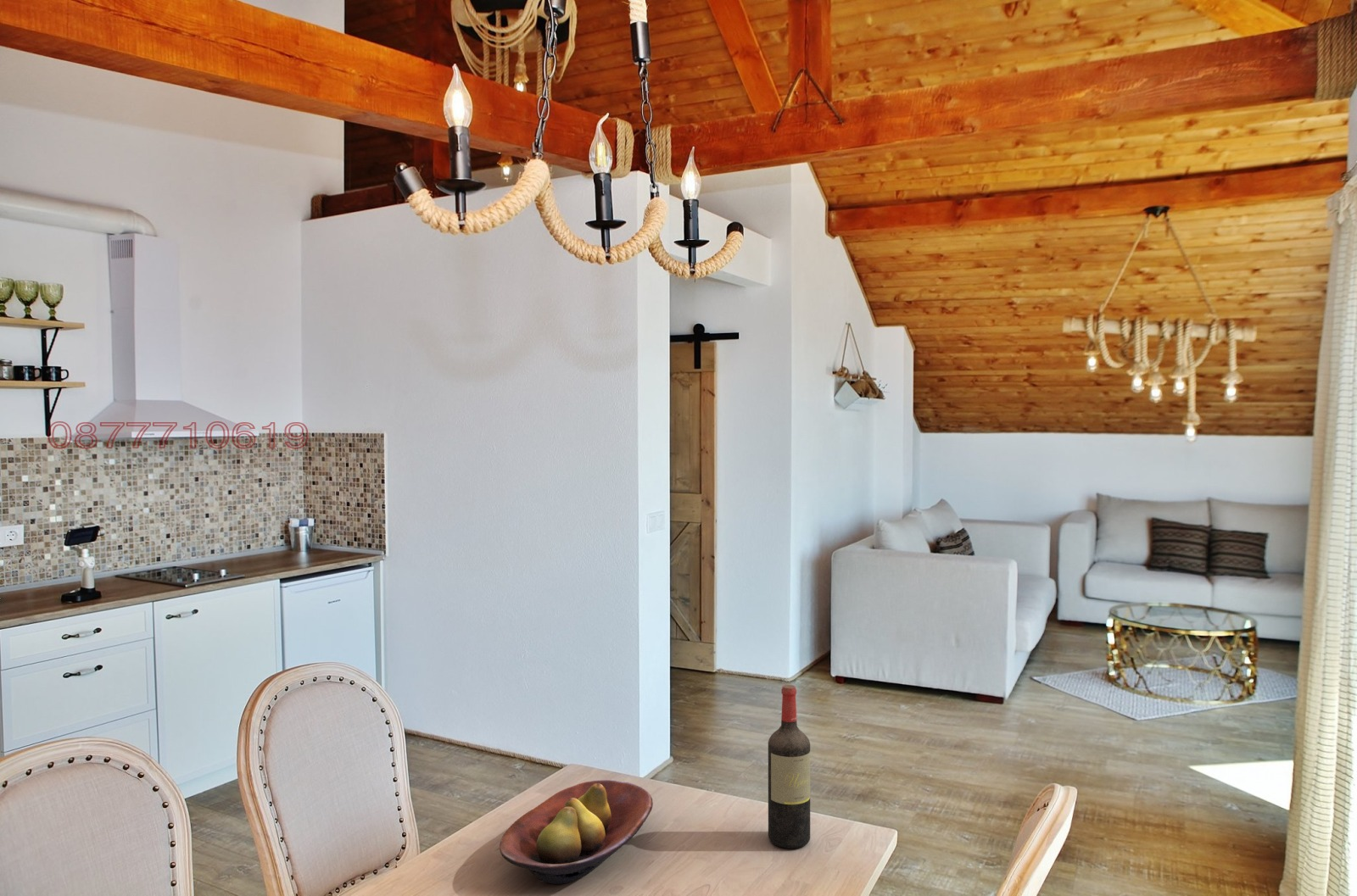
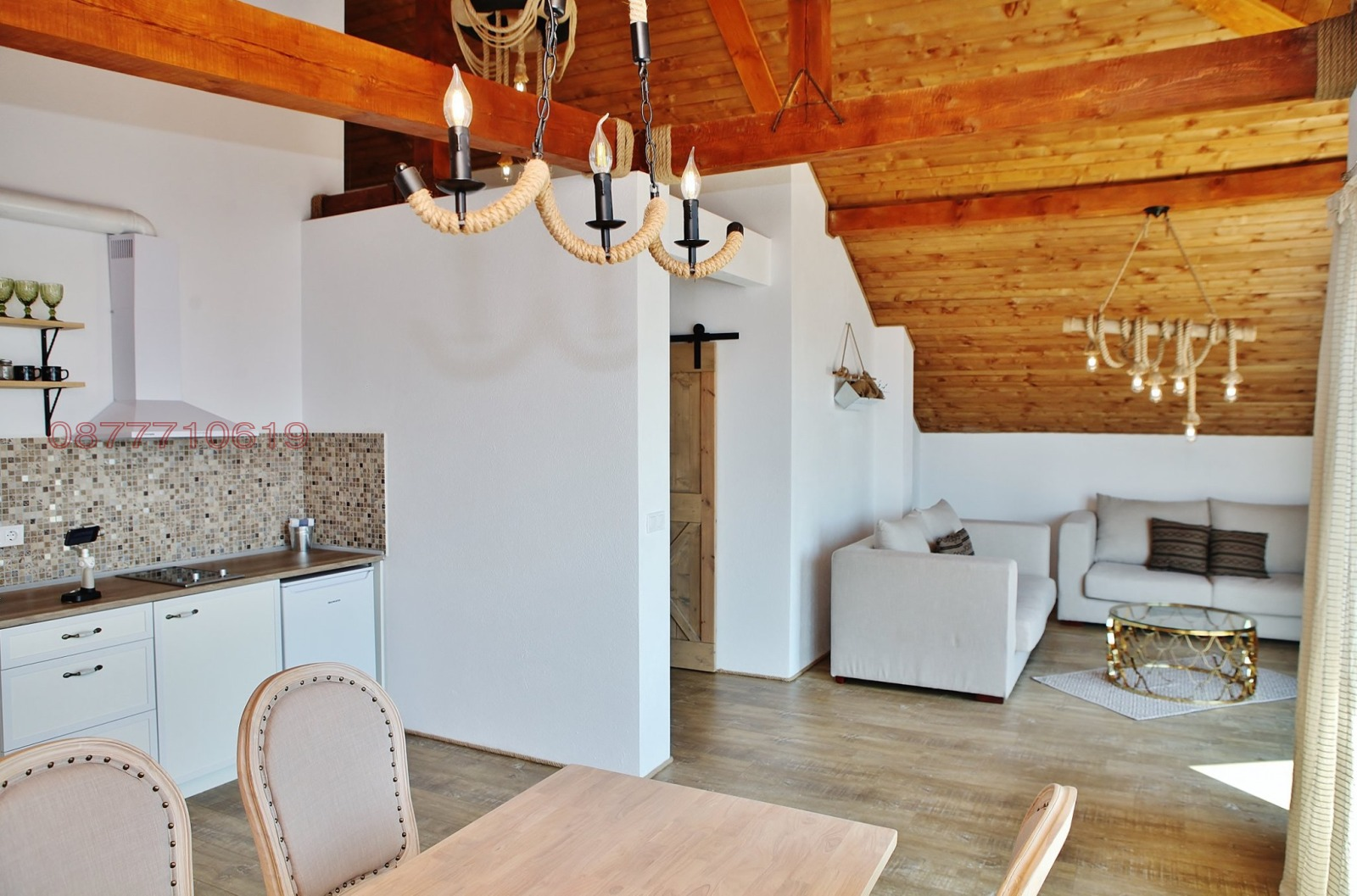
- fruit bowl [499,779,654,885]
- wine bottle [768,684,811,849]
